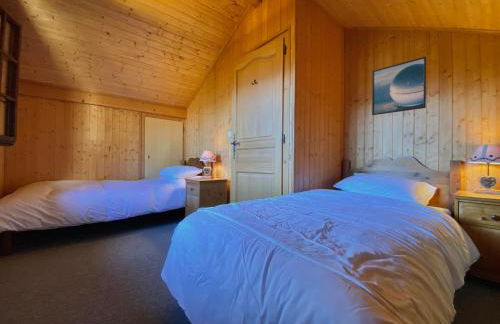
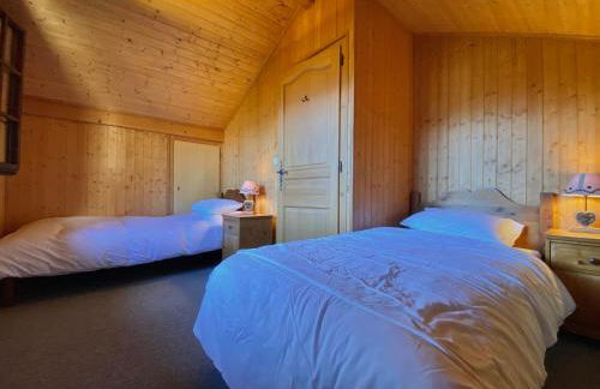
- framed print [371,55,427,116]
